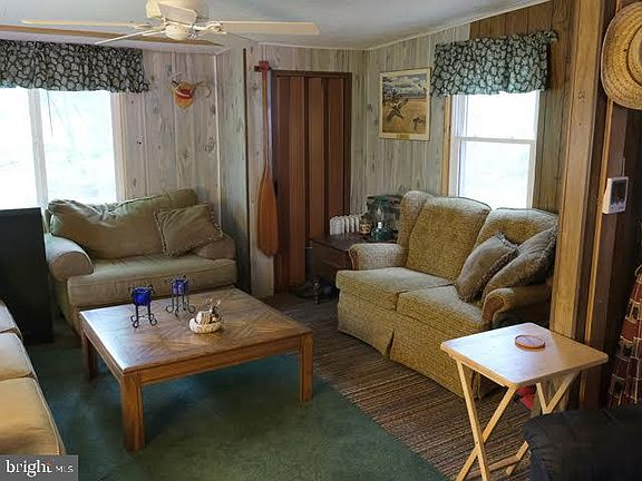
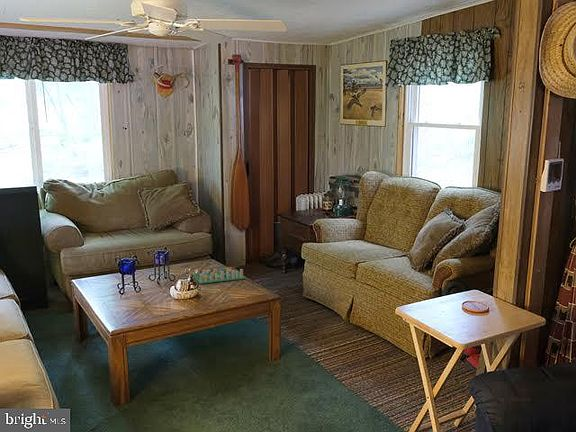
+ board game [191,266,247,285]
